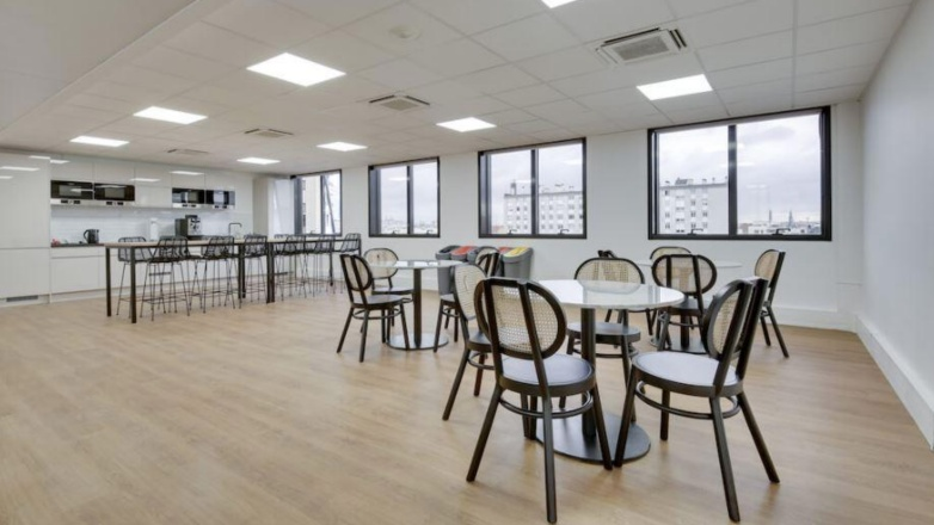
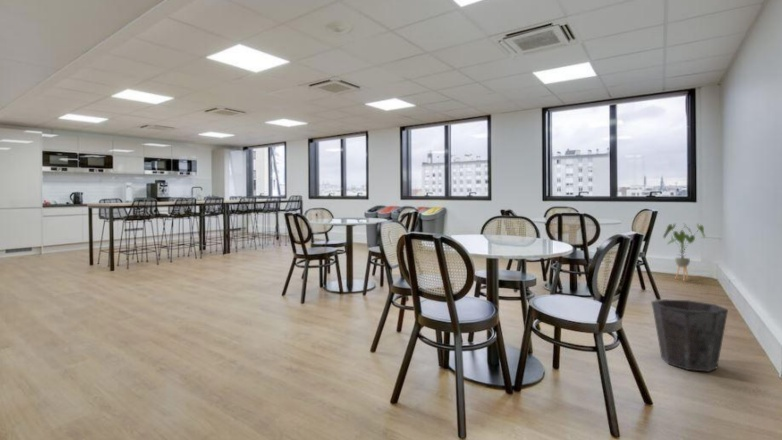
+ house plant [662,222,706,282]
+ waste bin [651,298,729,373]
